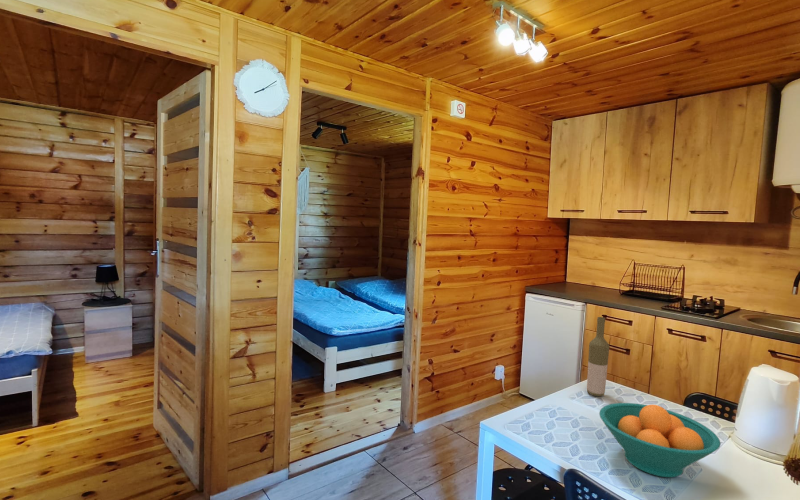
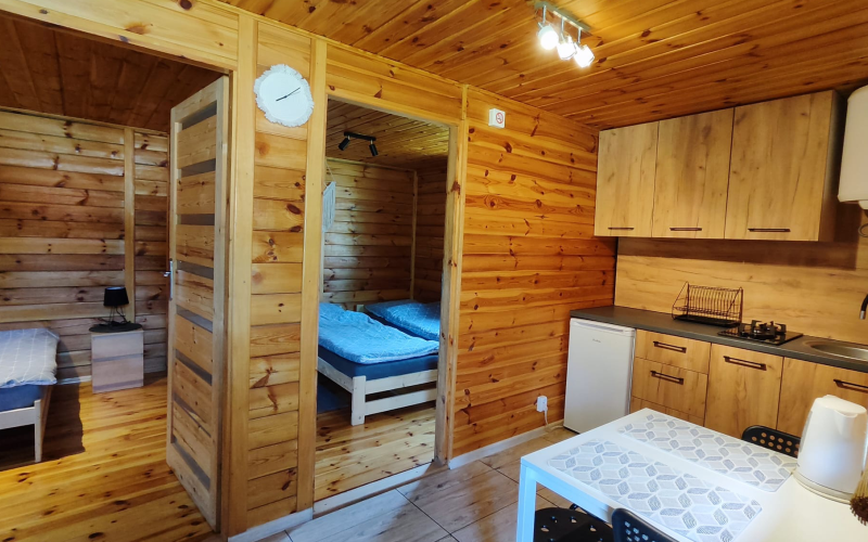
- bottle [586,316,610,397]
- fruit bowl [598,402,721,478]
